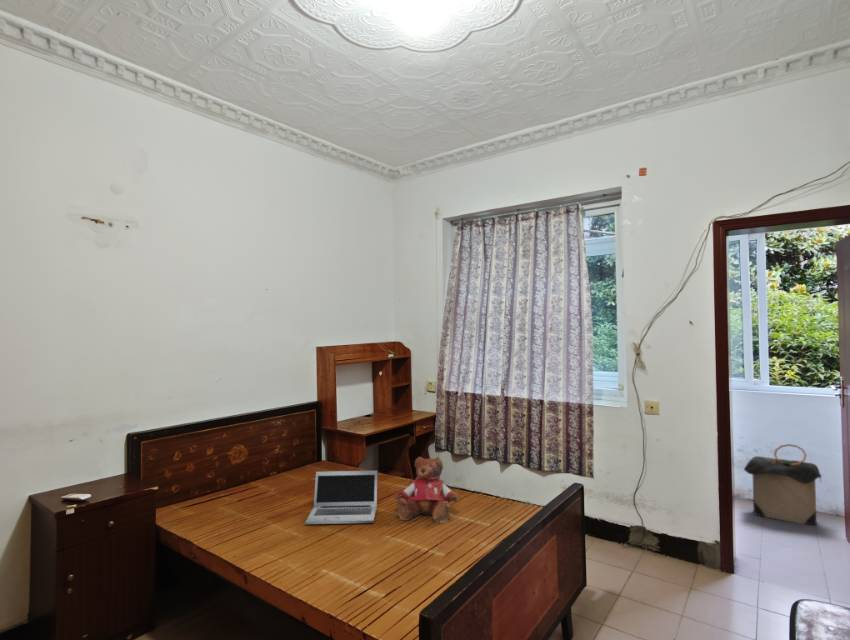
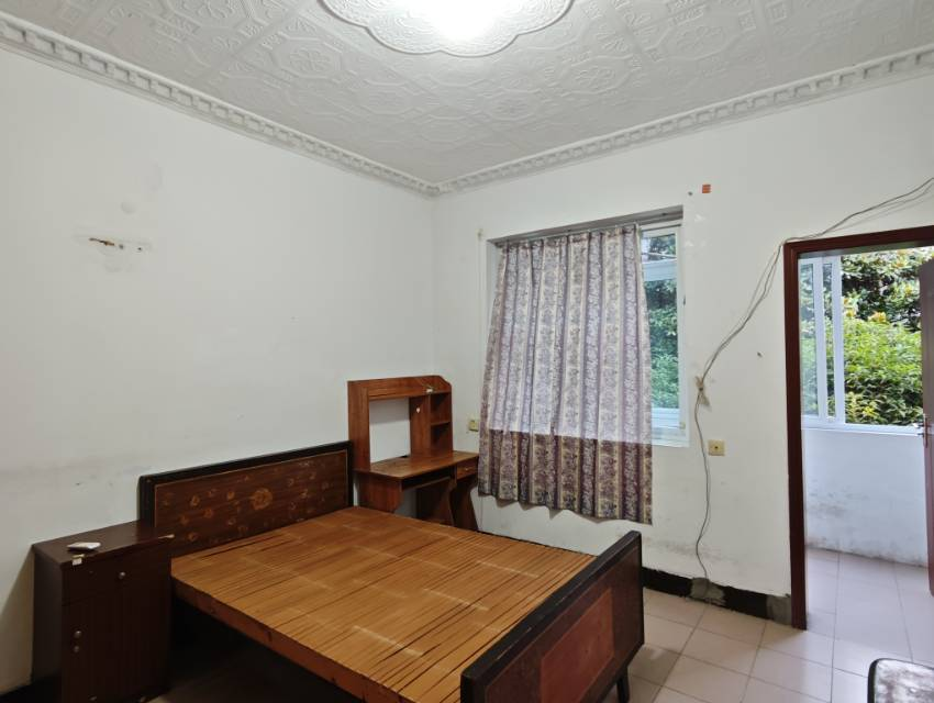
- laundry hamper [743,443,823,526]
- laptop [304,470,378,525]
- teddy bear [393,456,459,524]
